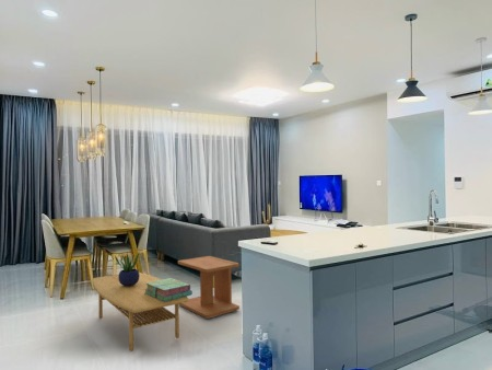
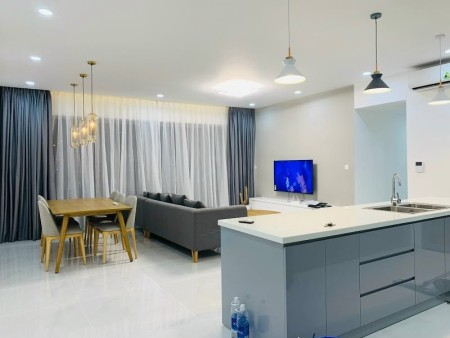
- potted plant [114,251,141,286]
- coffee table [92,271,190,352]
- stack of books [145,277,194,302]
- side table [177,255,241,320]
